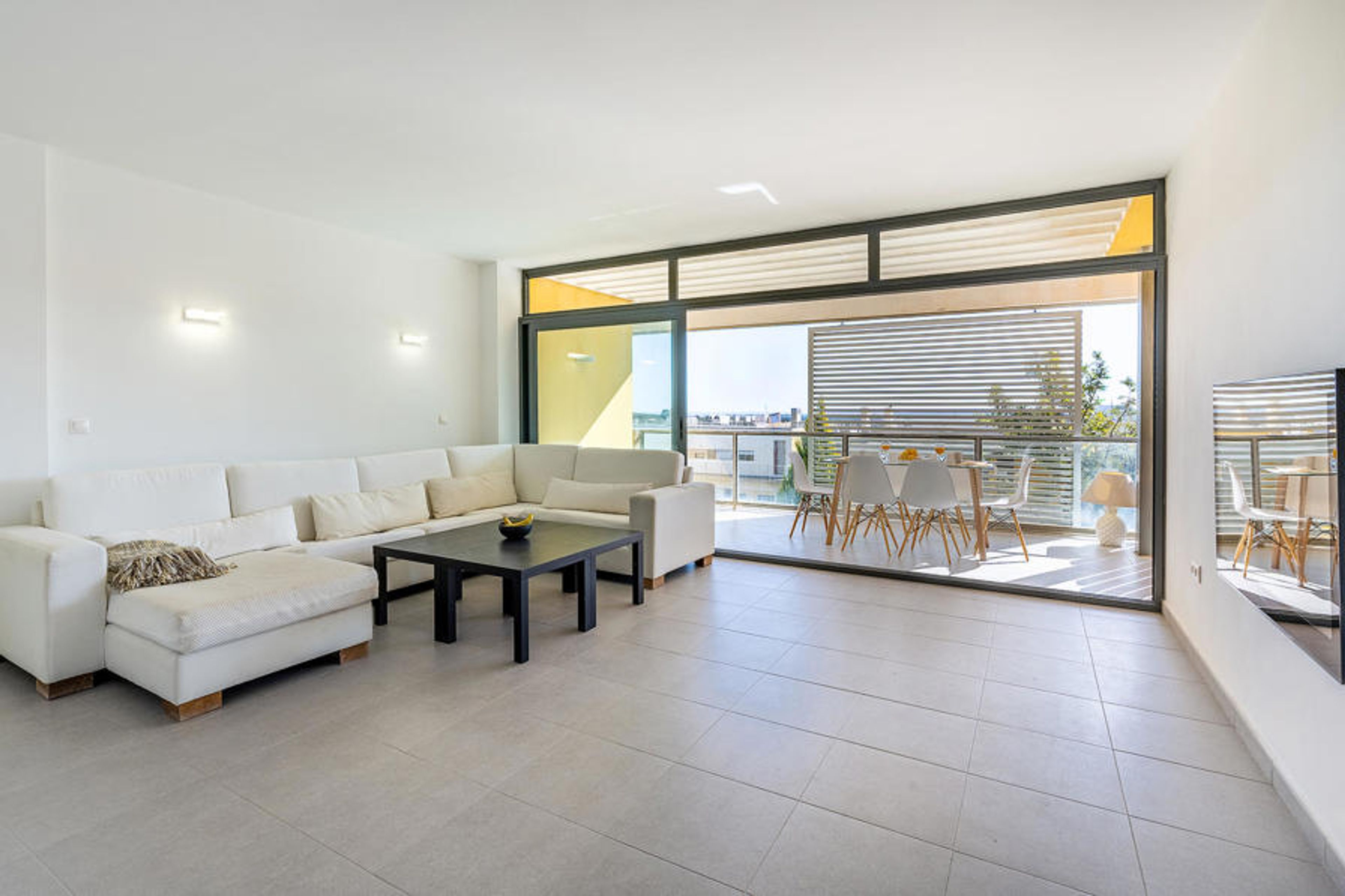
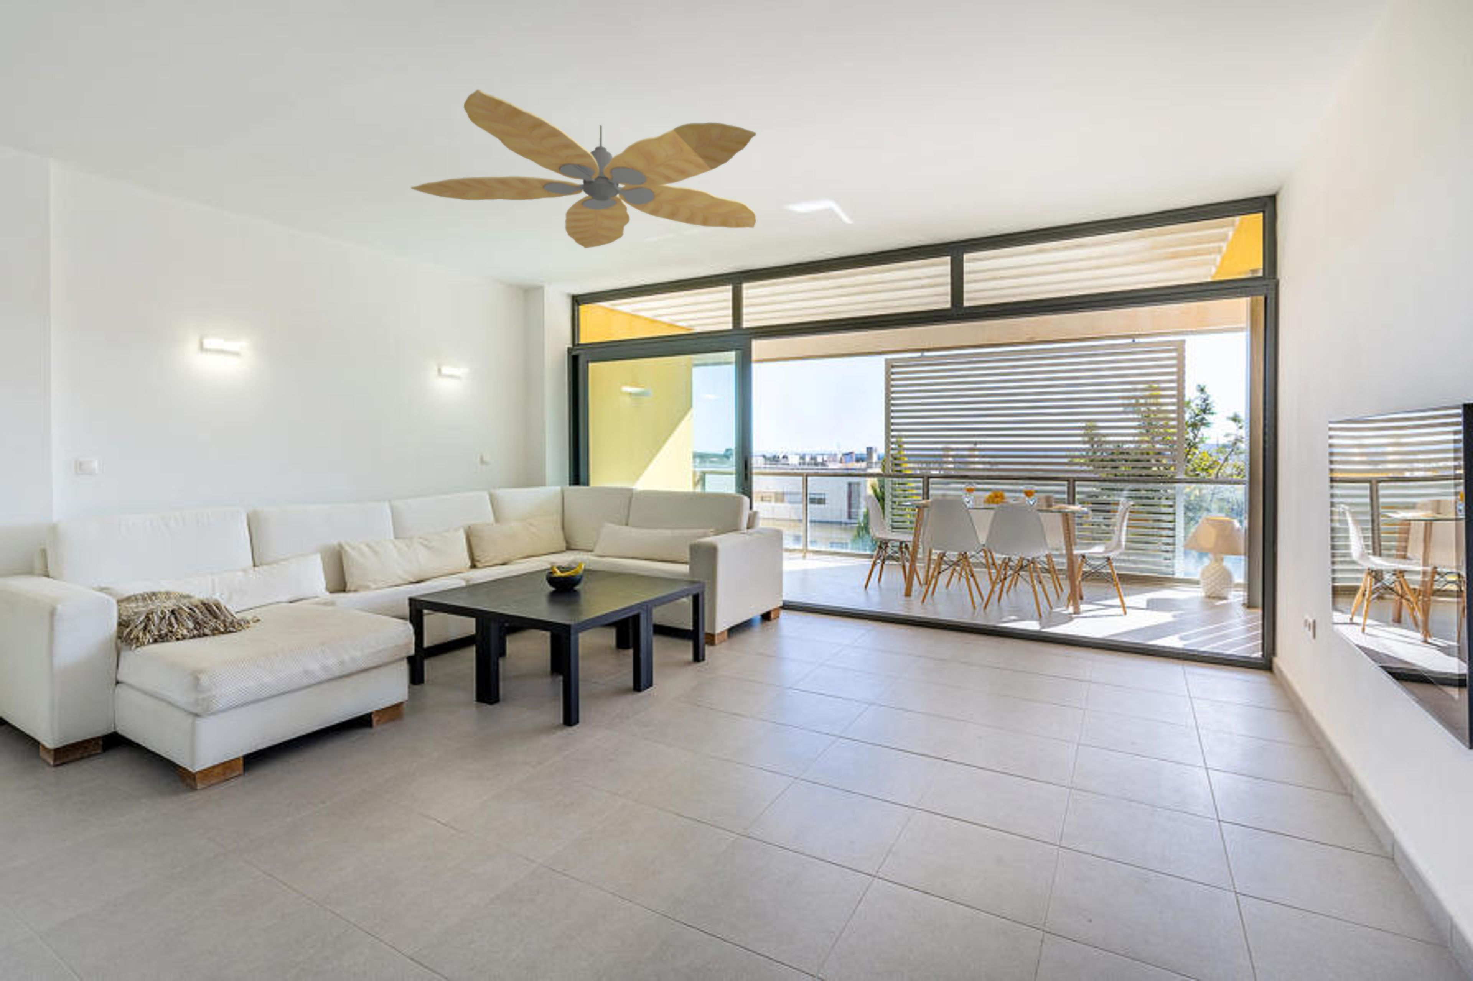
+ ceiling fan [411,89,757,249]
